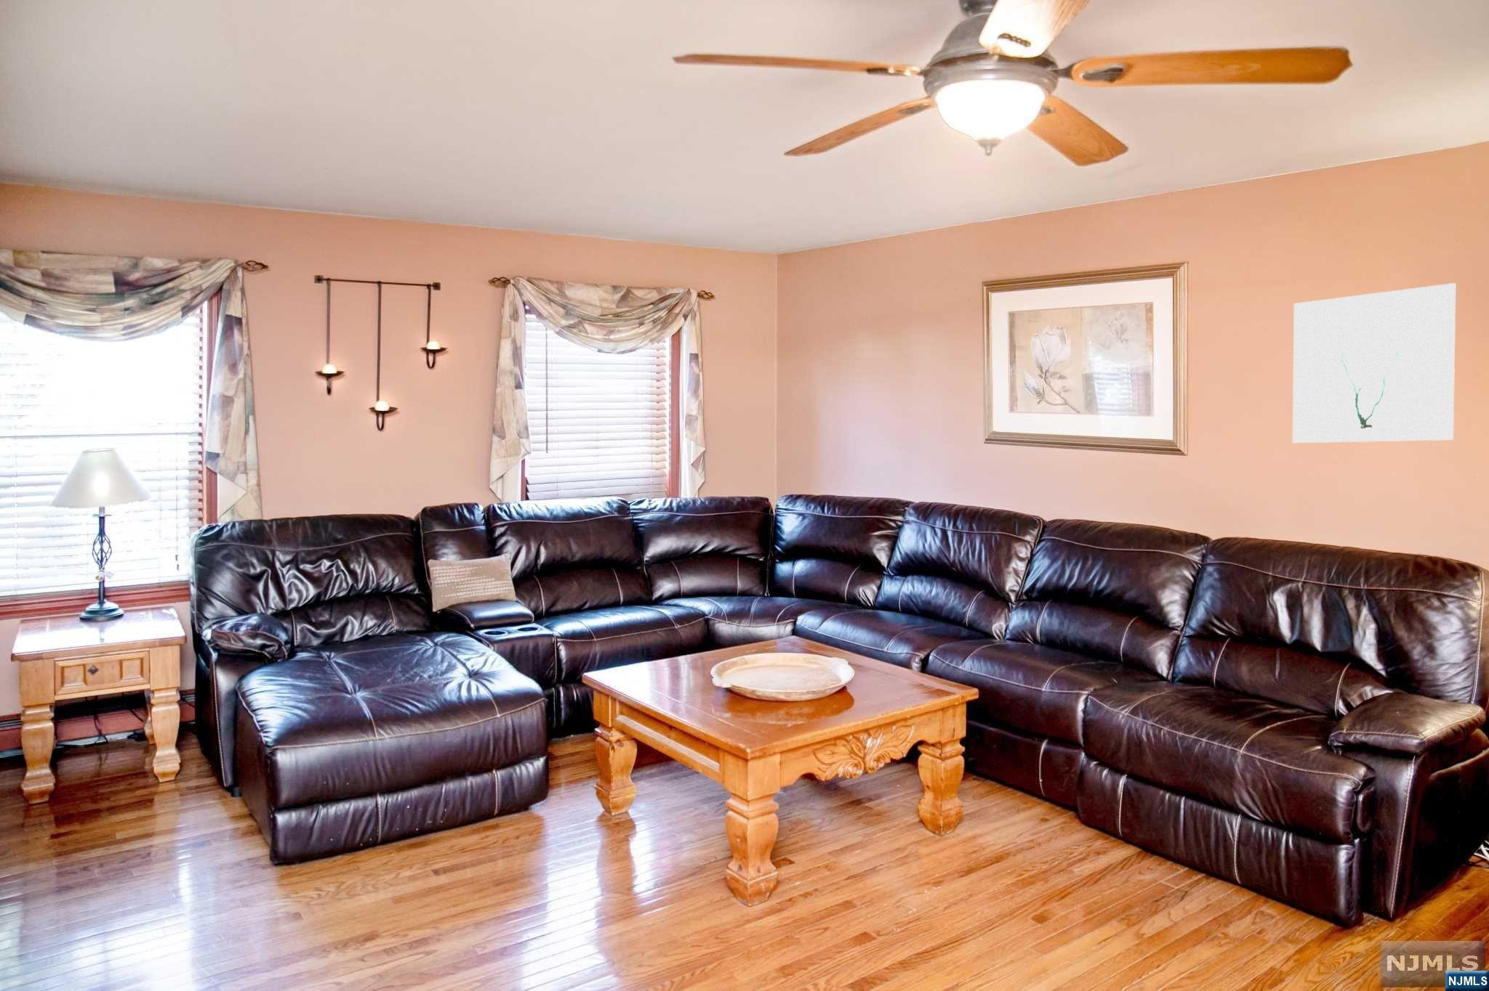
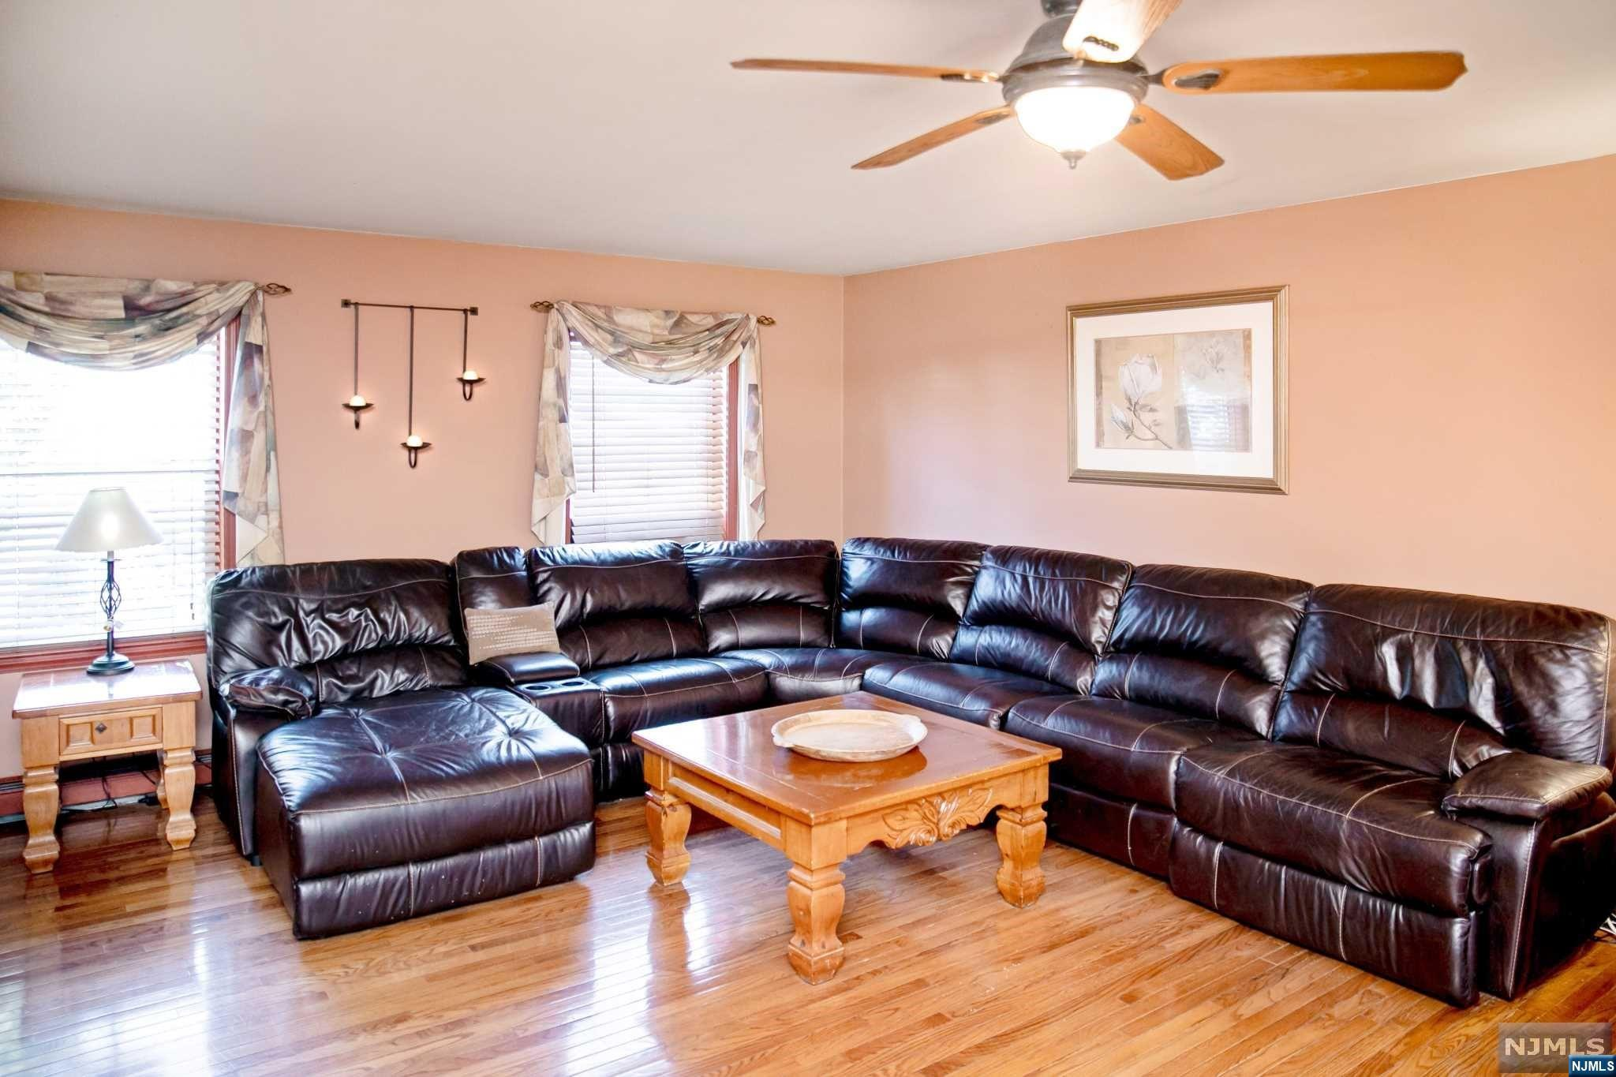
- wall art [1292,282,1456,444]
